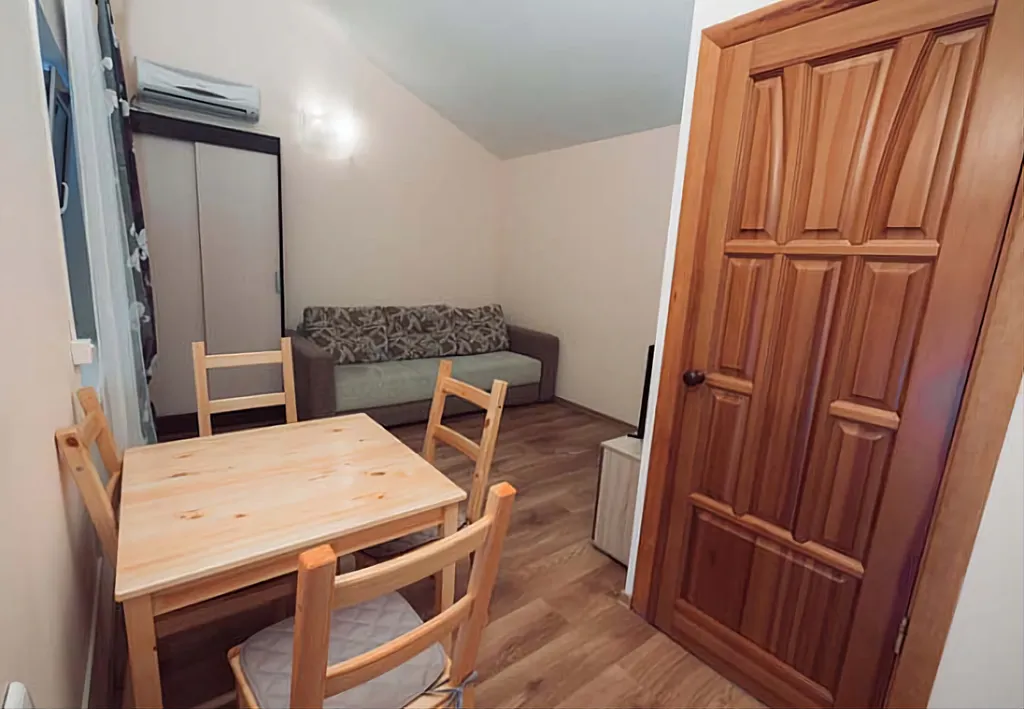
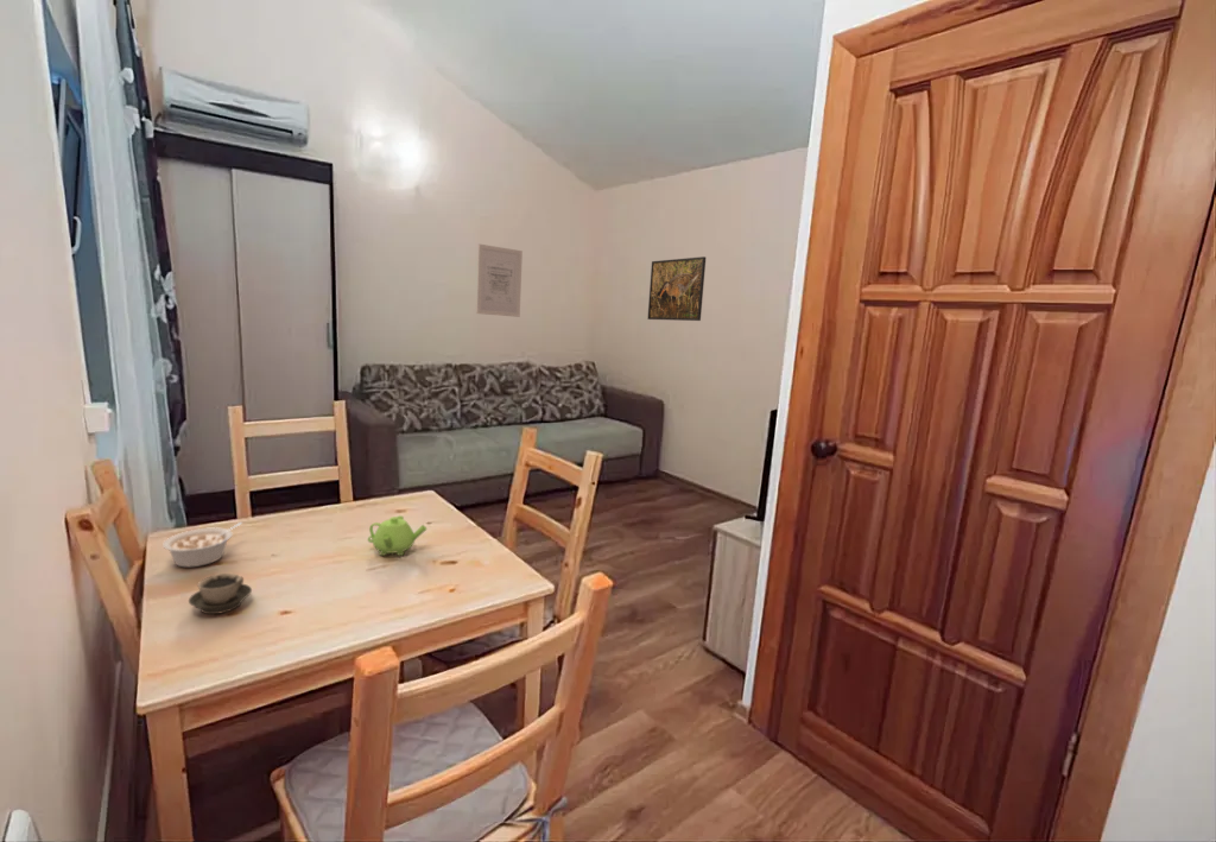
+ wall art [475,242,524,318]
+ cup [188,572,253,615]
+ legume [162,521,243,568]
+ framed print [646,255,707,322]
+ teapot [367,514,428,557]
